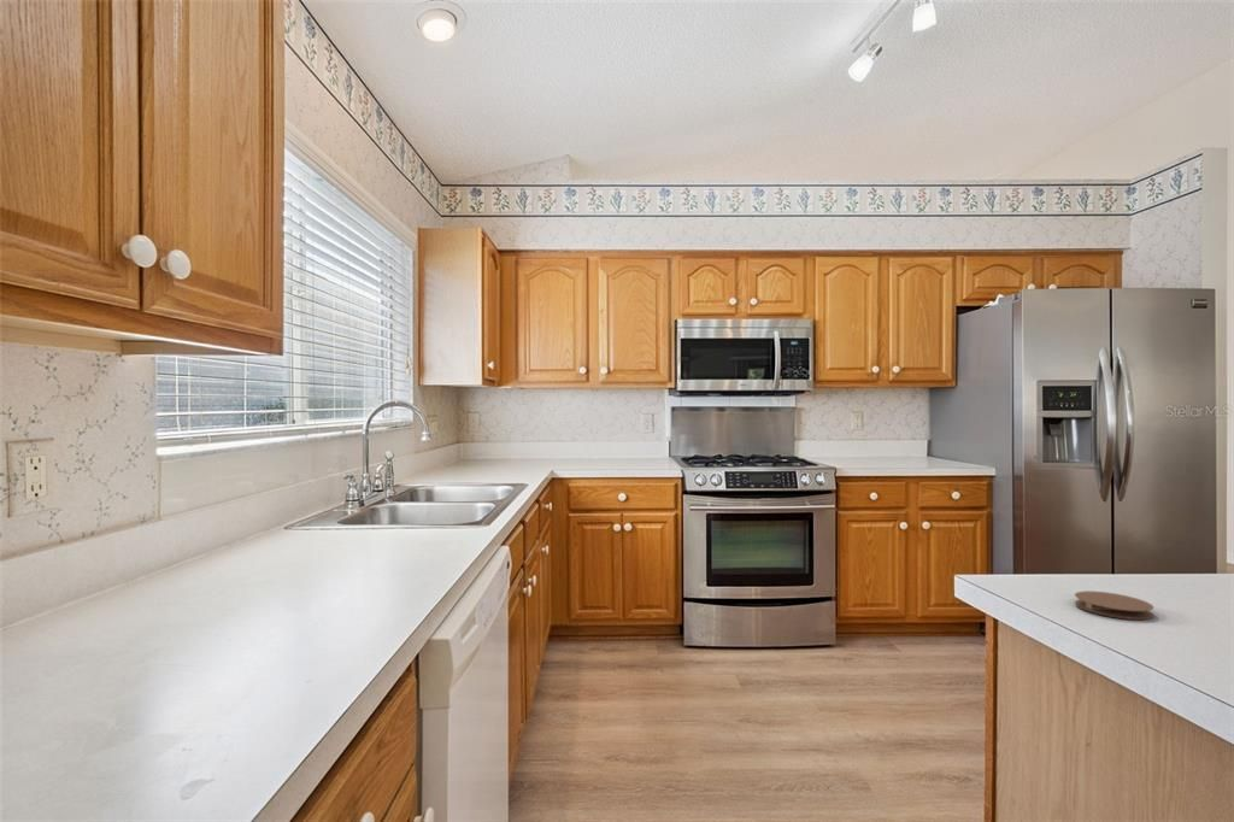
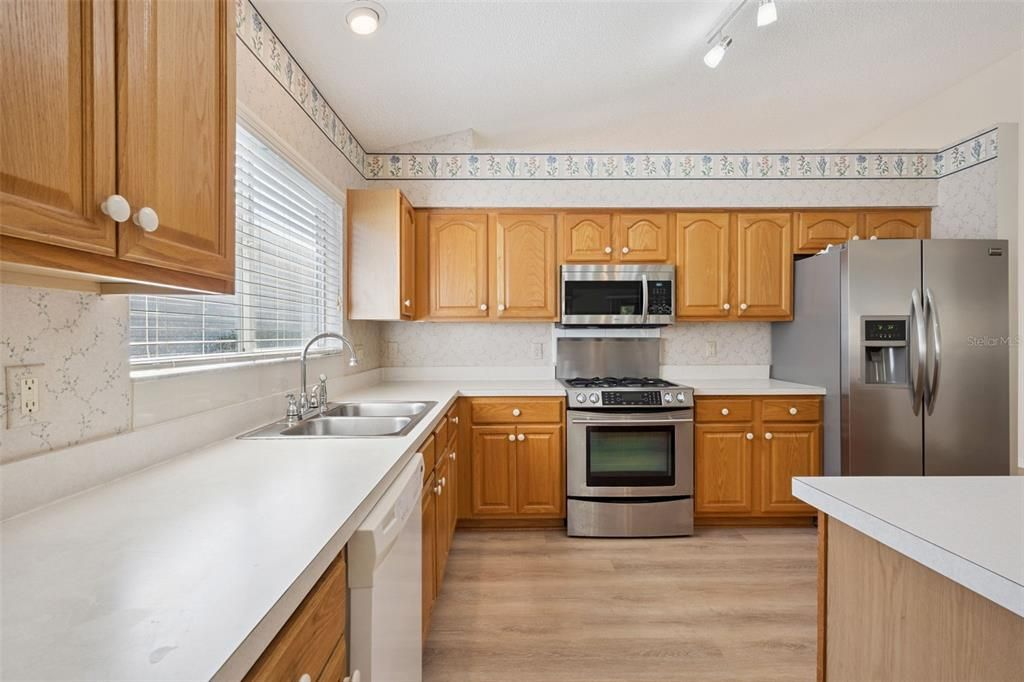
- coaster [1074,589,1154,621]
